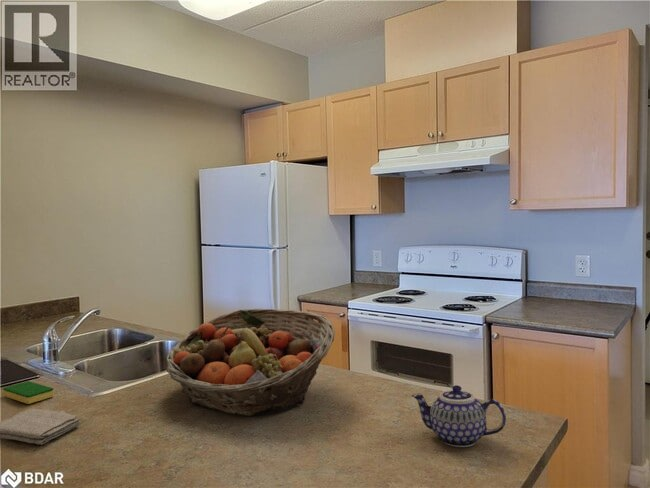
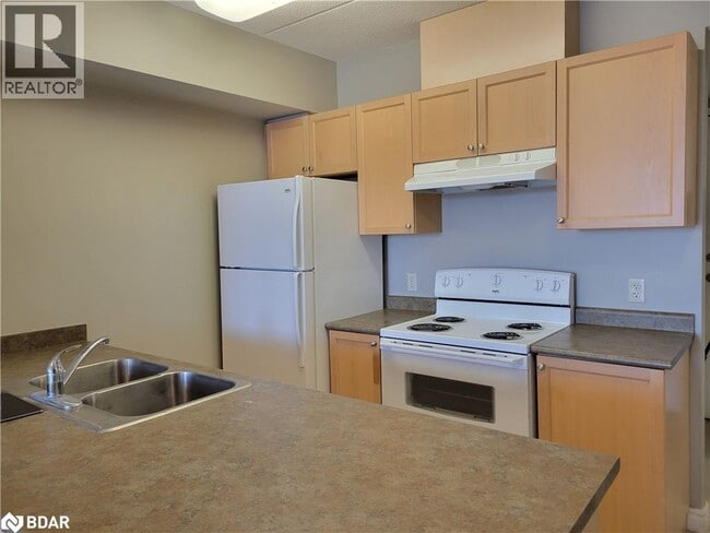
- fruit basket [165,308,336,417]
- washcloth [0,407,82,446]
- teapot [411,384,507,448]
- dish sponge [2,380,55,405]
